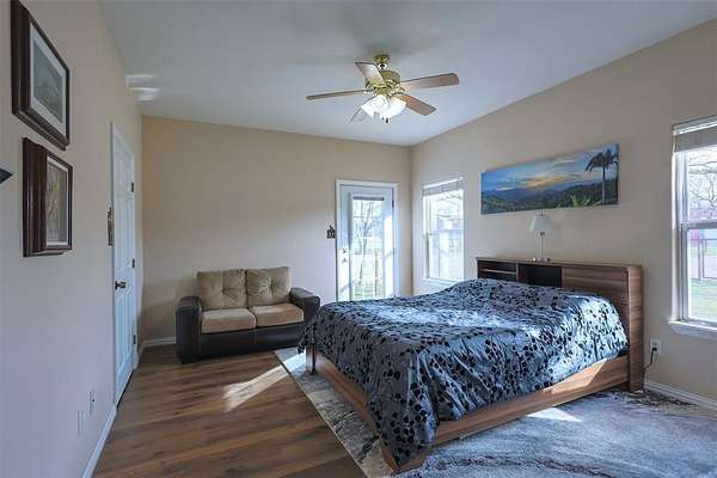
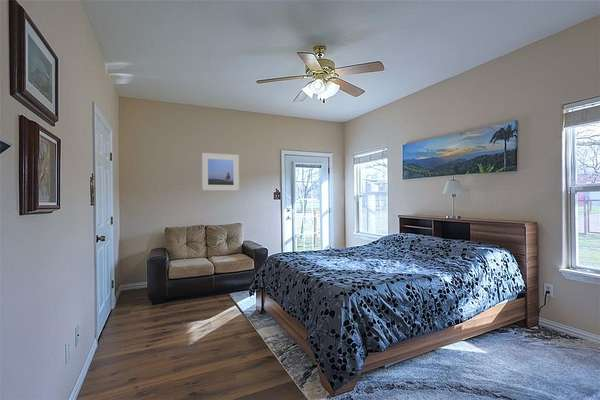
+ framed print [201,152,240,192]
